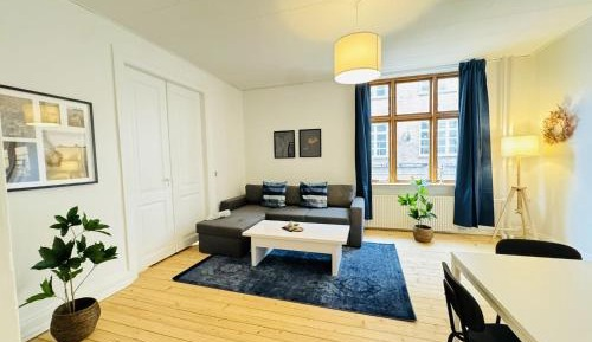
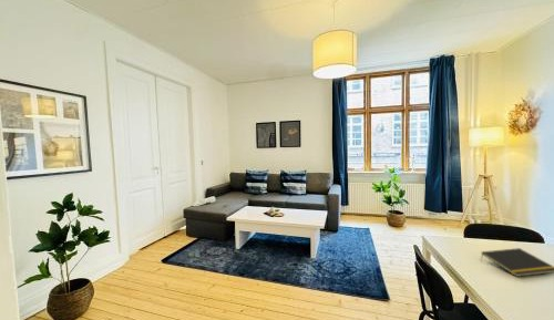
+ notepad [480,247,554,278]
